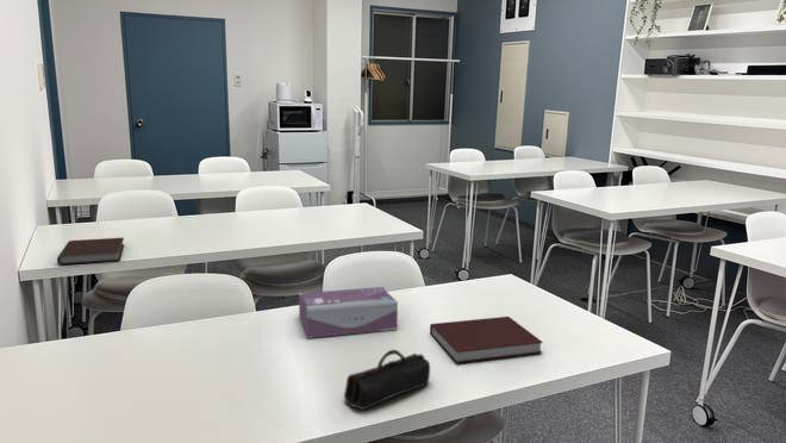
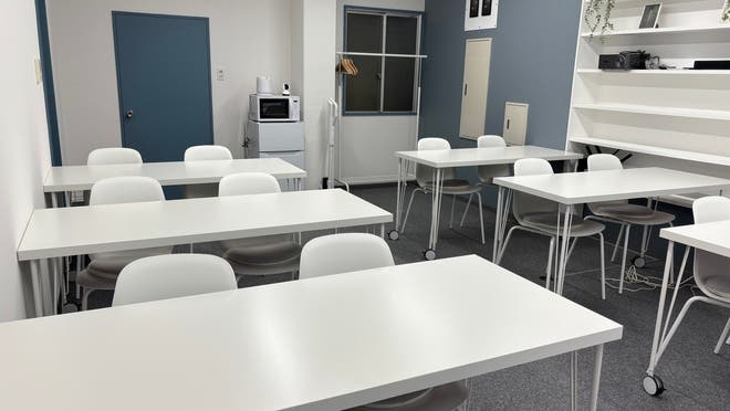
- pencil case [343,349,431,411]
- notebook [429,316,544,364]
- notebook [56,237,125,266]
- tissue box [298,286,399,339]
